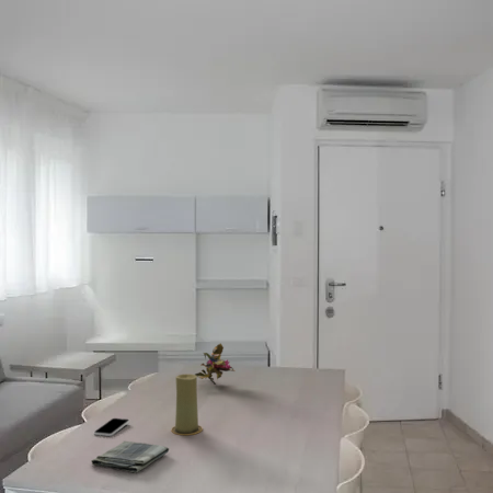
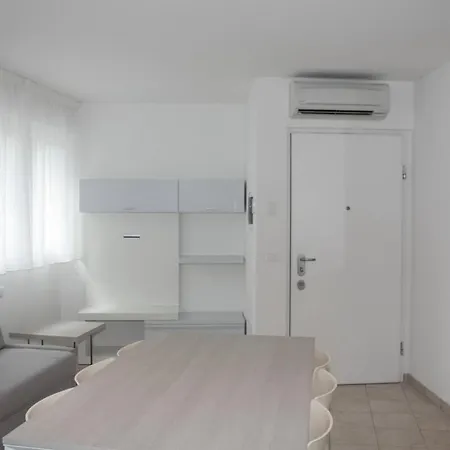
- candle [170,372,204,436]
- flower [194,343,237,386]
- smartphone [93,417,130,437]
- dish towel [90,440,170,473]
